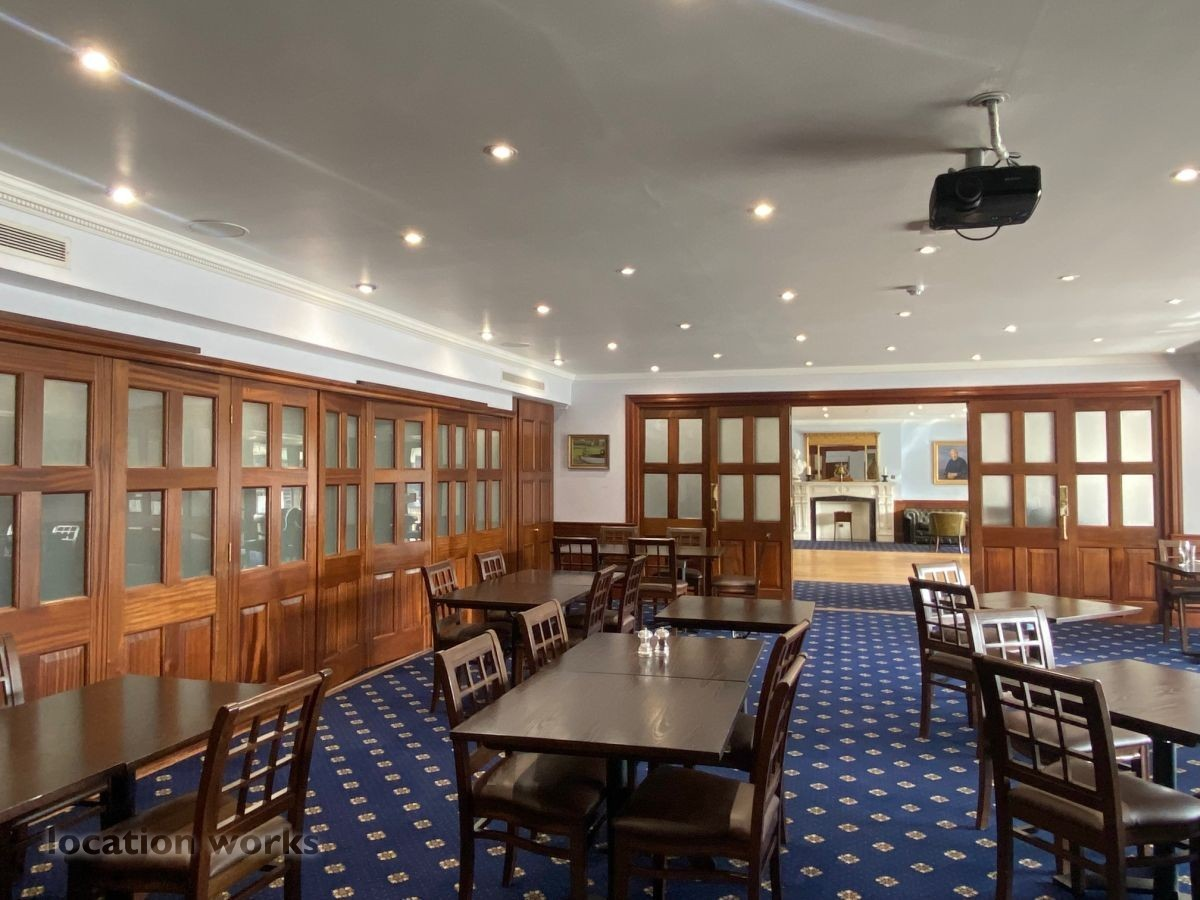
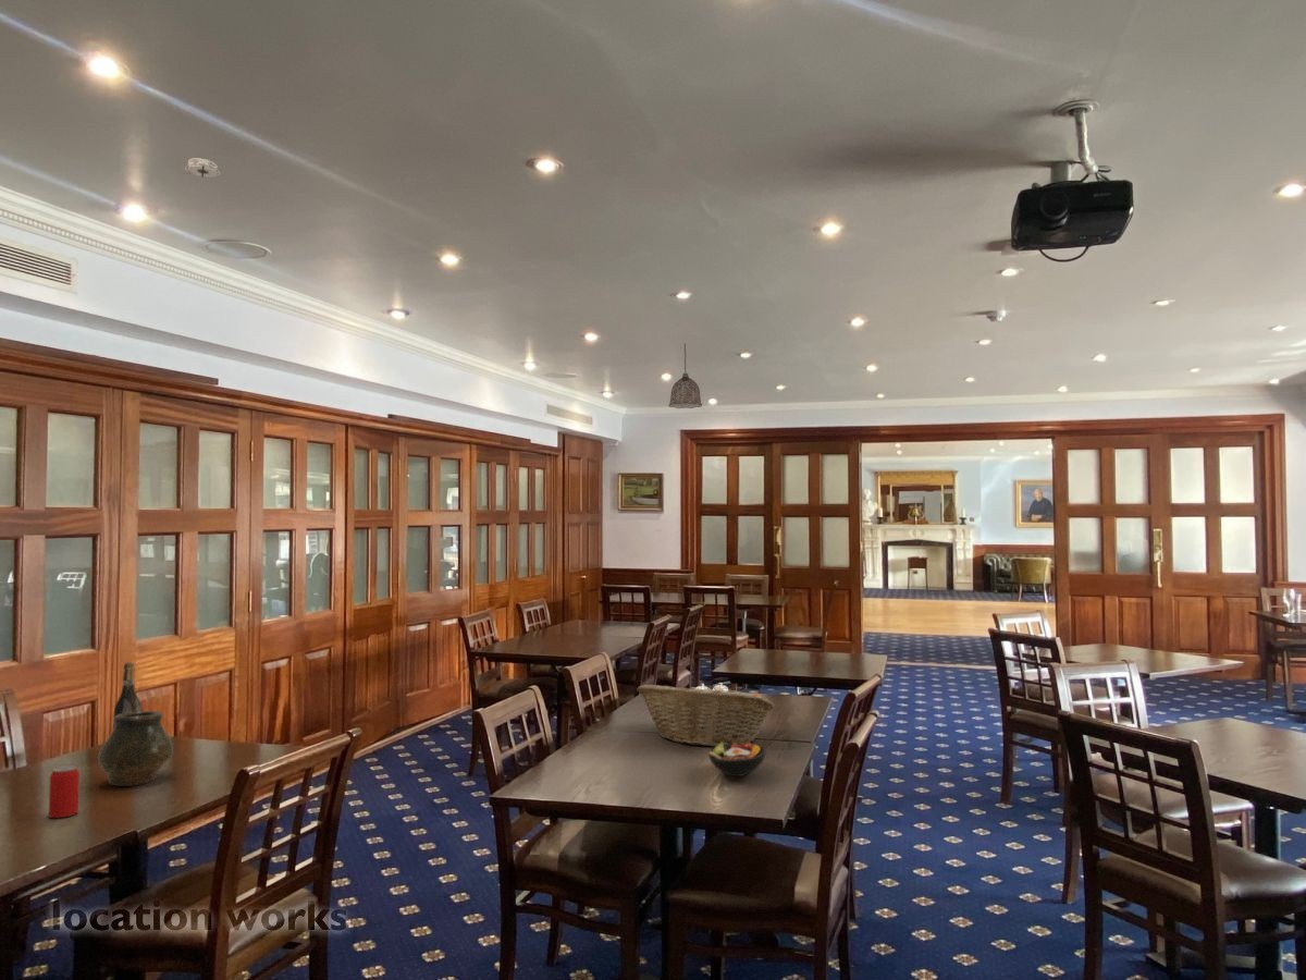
+ smoke detector [183,157,222,179]
+ wine bottle [112,661,143,730]
+ beverage can [48,764,81,819]
+ vase [97,710,174,787]
+ pendant lamp [667,342,703,409]
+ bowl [707,742,767,777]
+ fruit basket [636,682,776,748]
